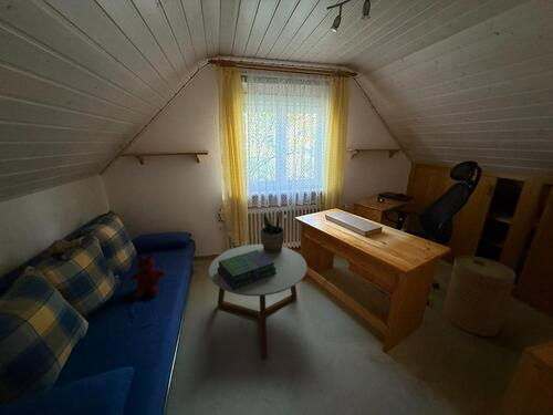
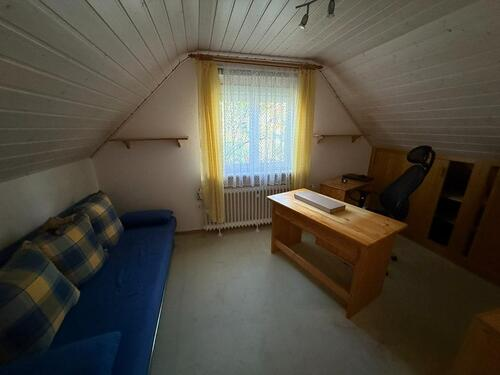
- stack of books [217,250,276,290]
- coffee table [208,243,309,360]
- teddy bear [129,252,167,300]
- basket [442,255,518,338]
- potted plant [259,210,285,253]
